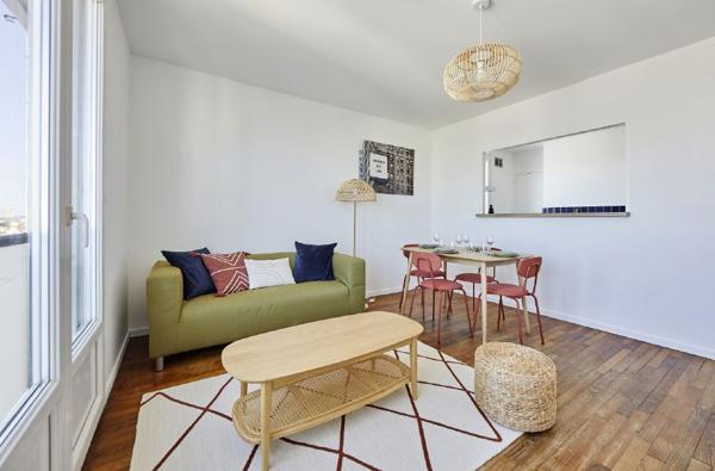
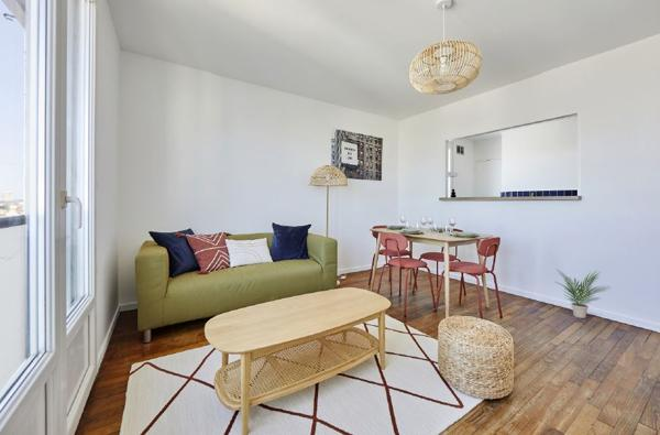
+ potted plant [554,269,613,319]
